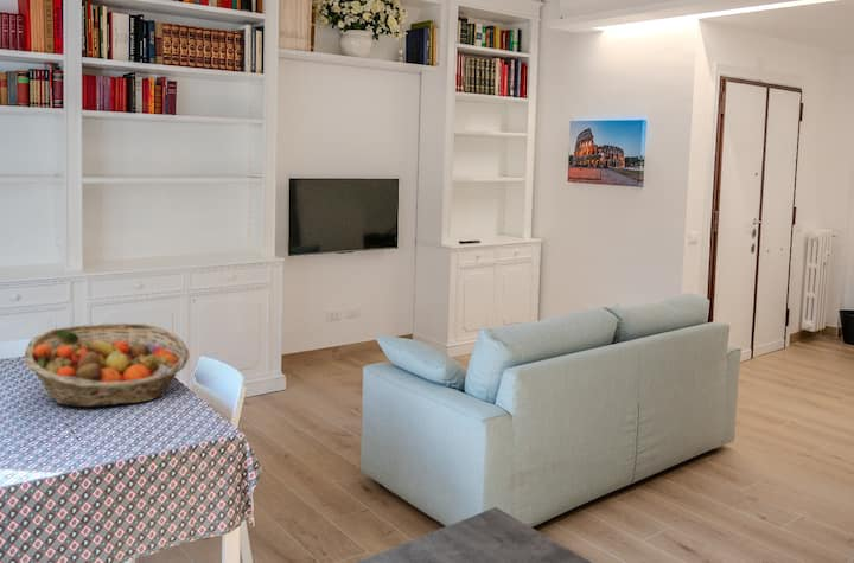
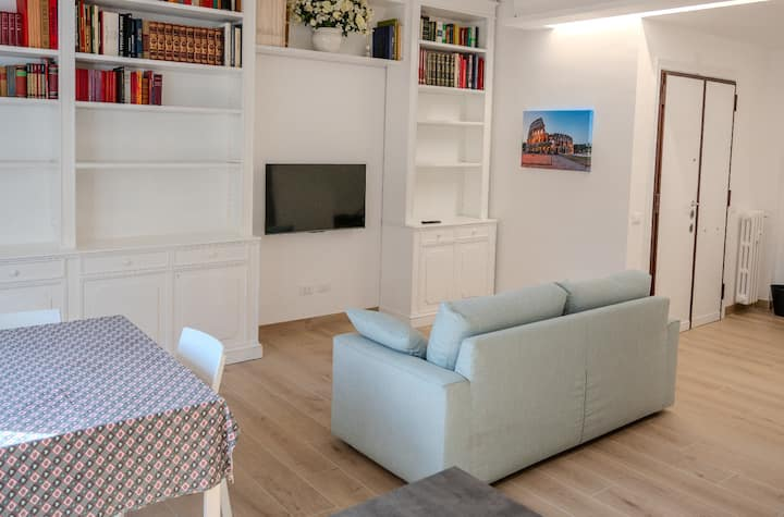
- fruit basket [24,322,191,408]
